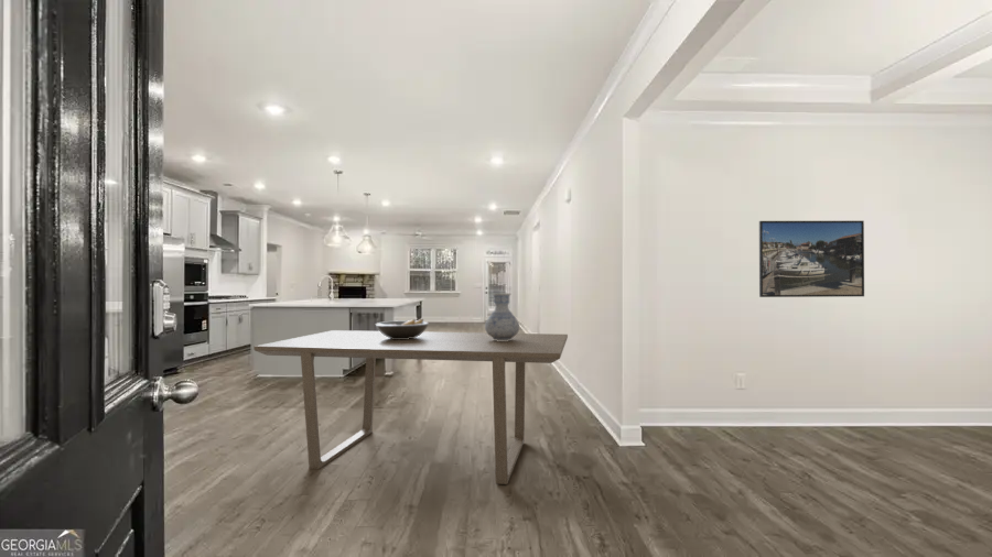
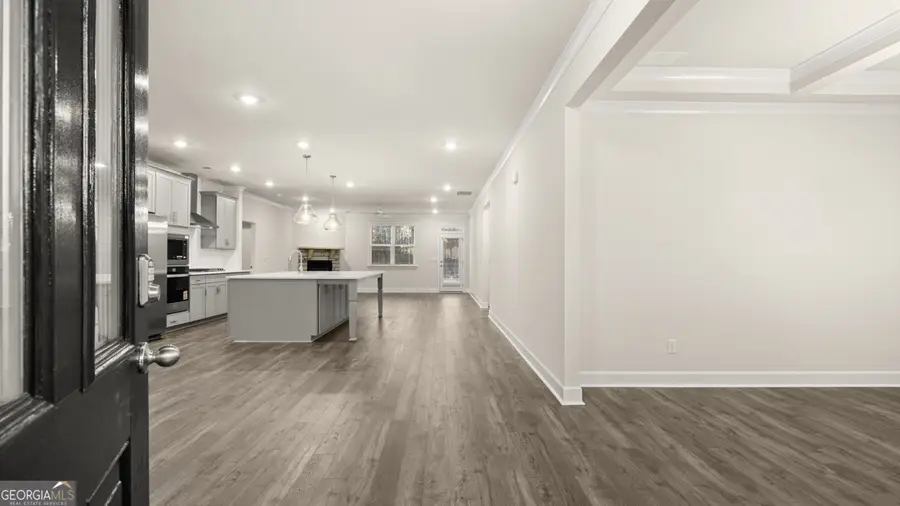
- vase [484,292,520,341]
- fruit bowl [375,318,430,339]
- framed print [758,220,865,298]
- dining table [252,329,569,485]
